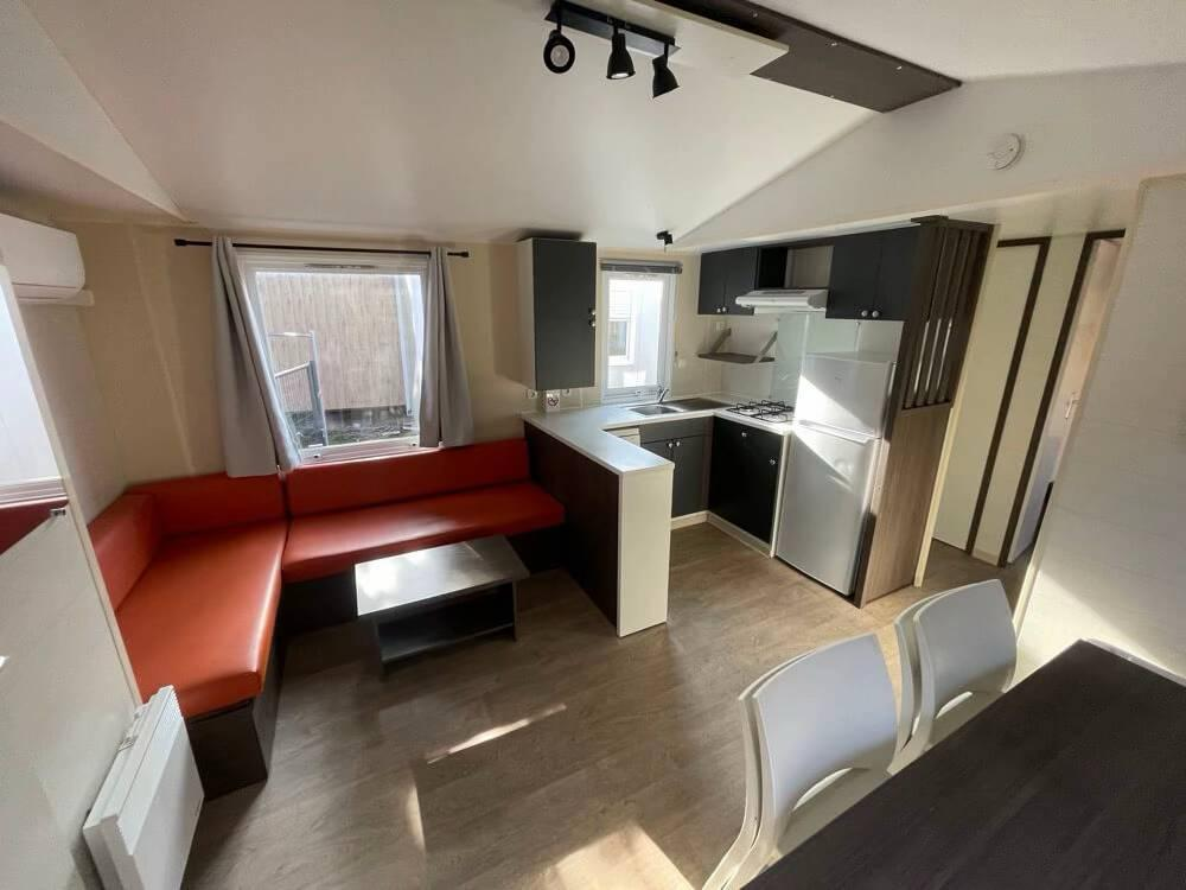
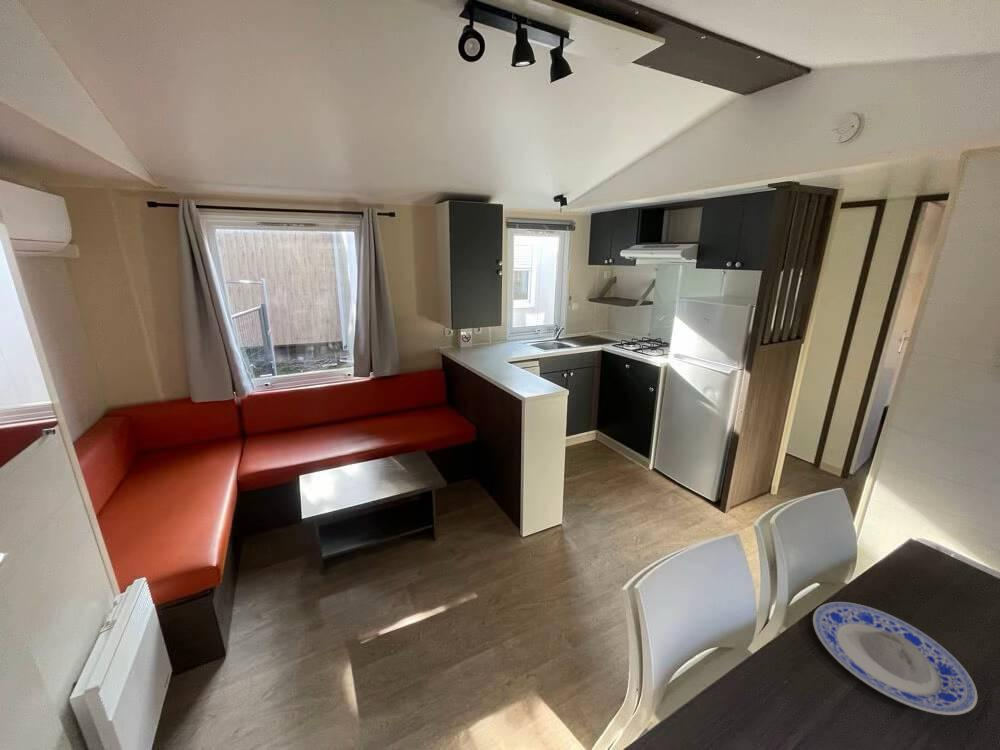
+ plate [812,601,978,716]
